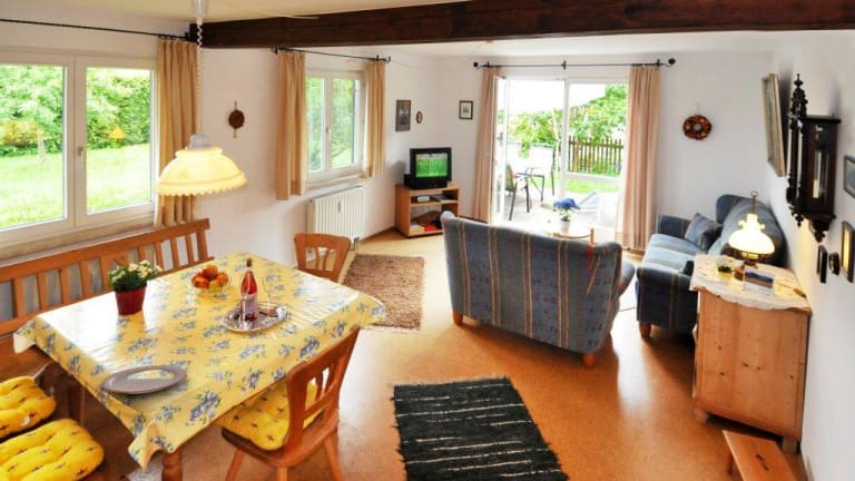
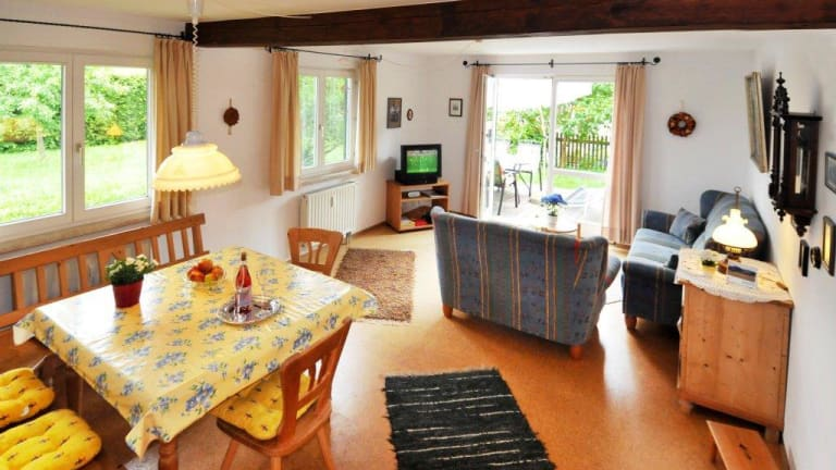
- plate [100,364,187,395]
